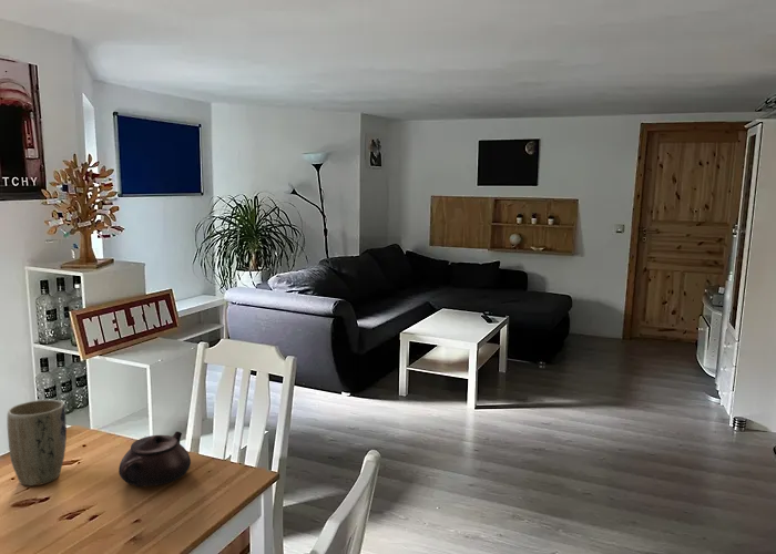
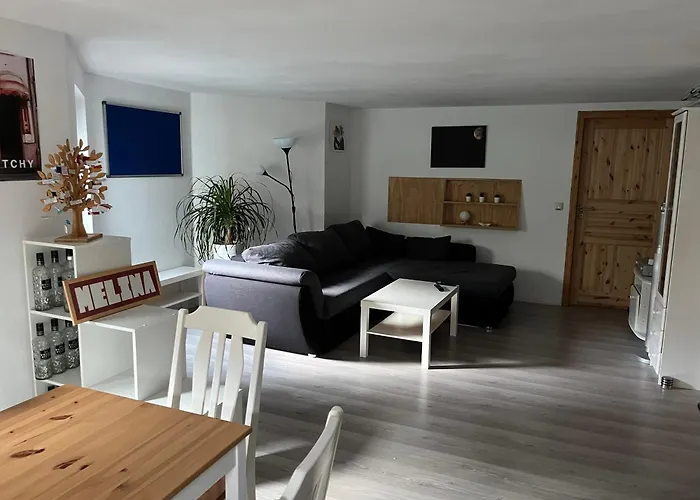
- plant pot [6,399,68,486]
- teapot [118,430,192,488]
